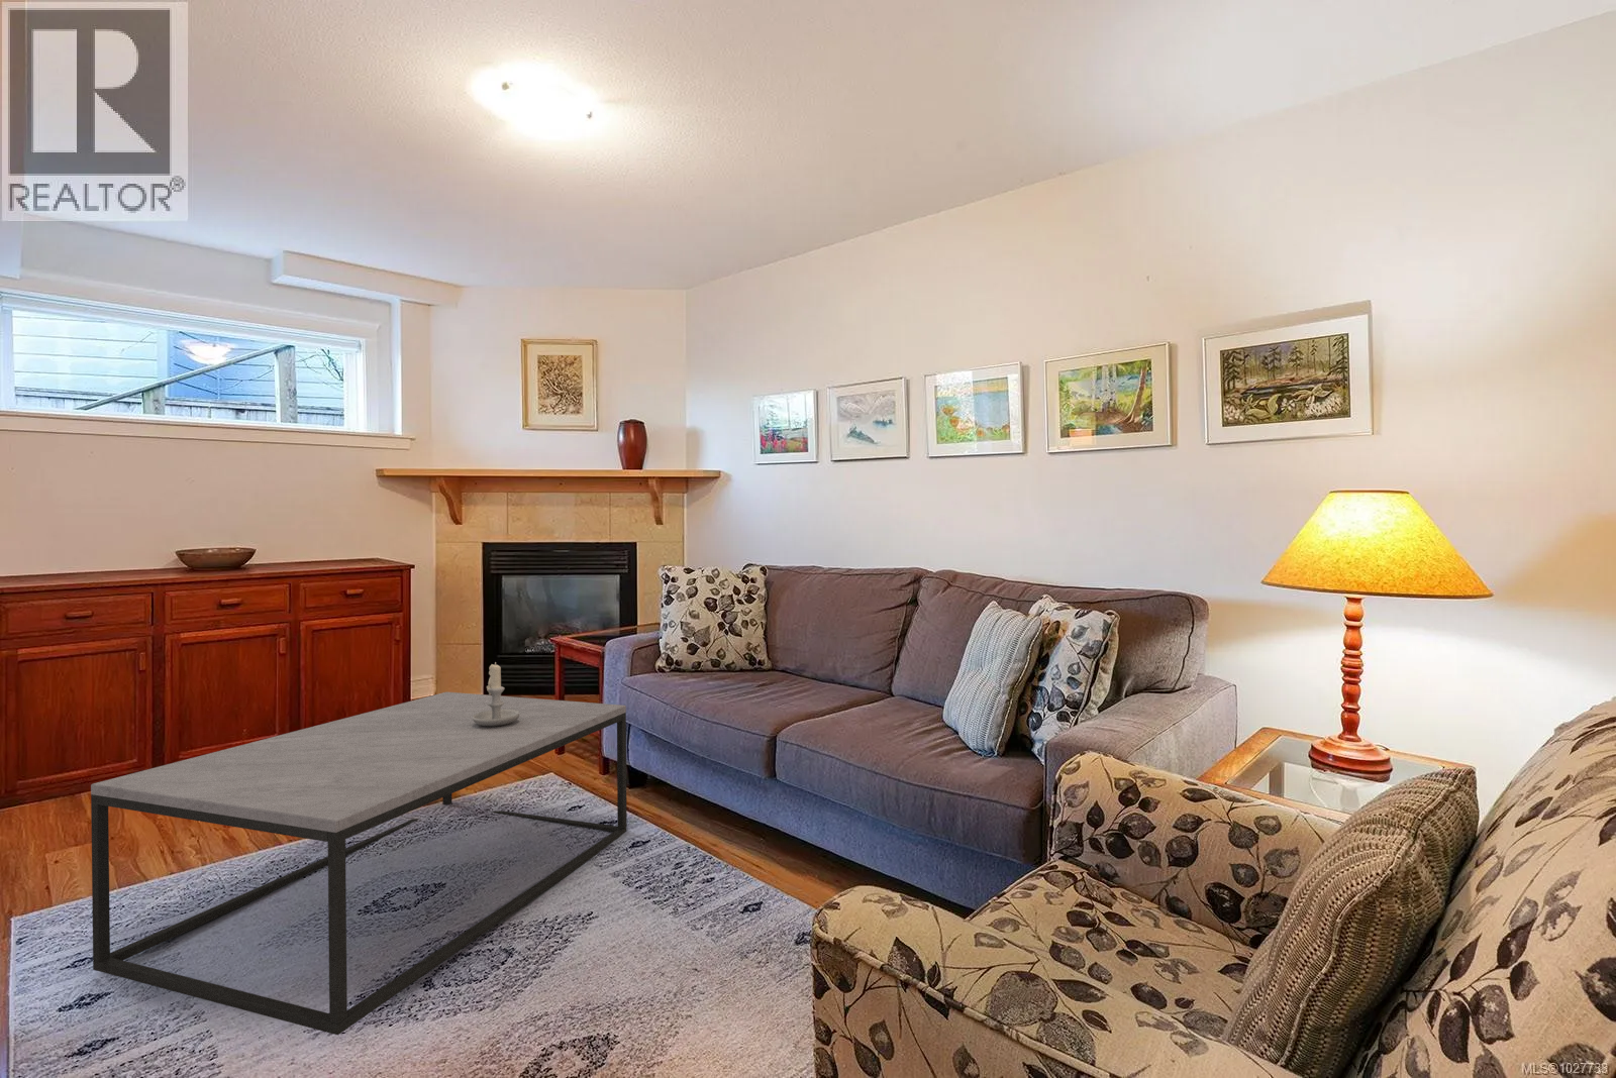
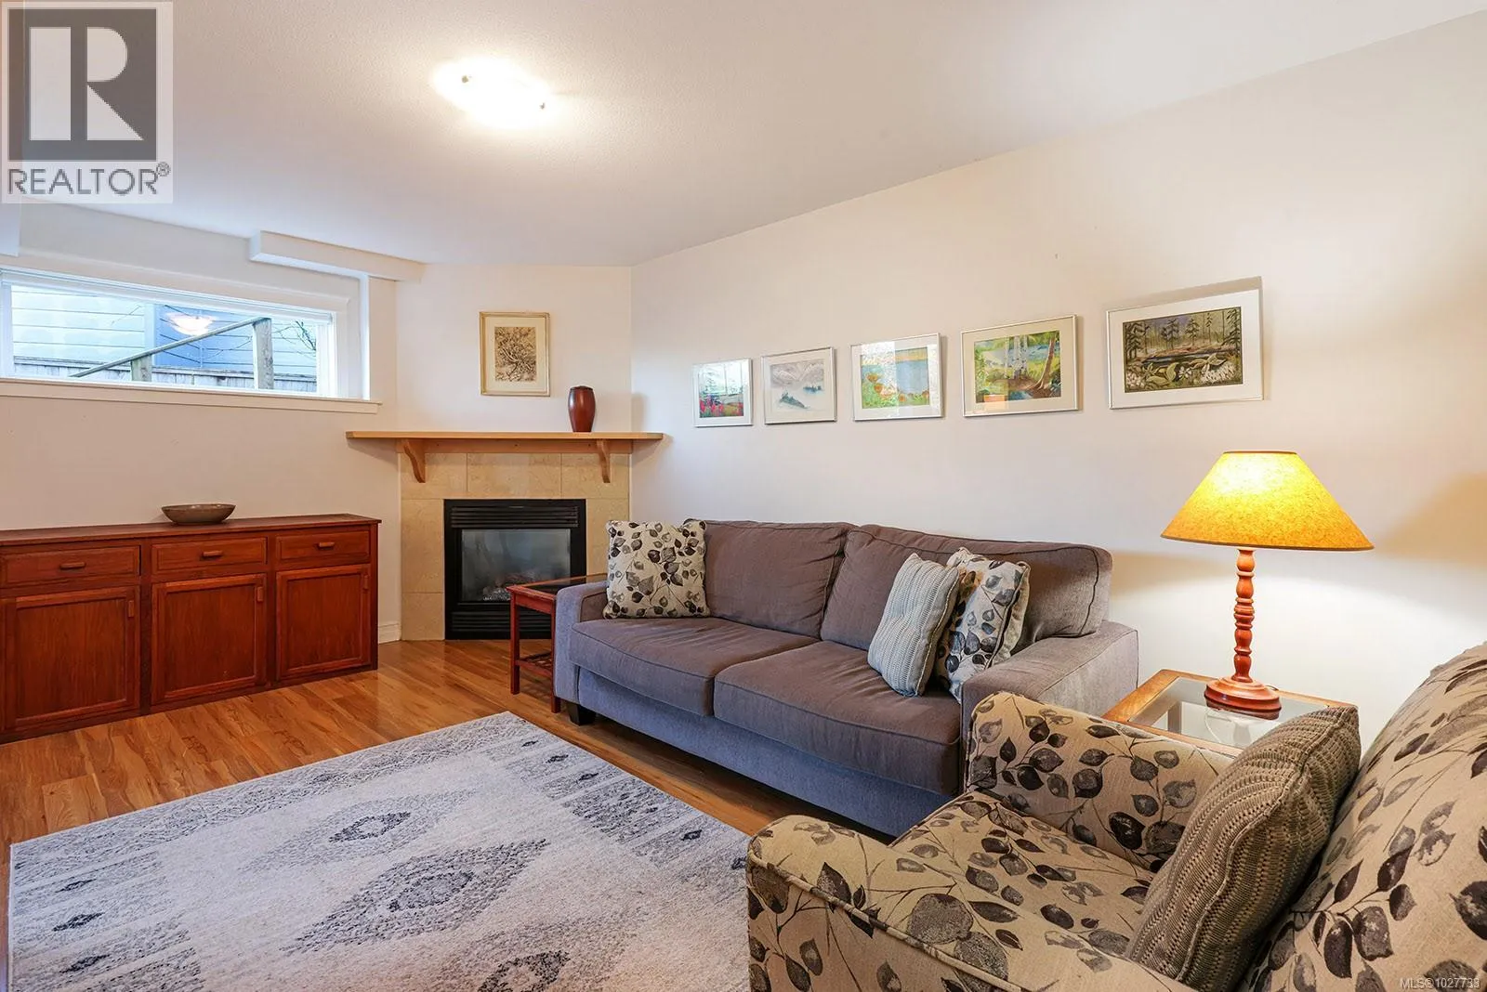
- candle [473,662,519,727]
- coffee table [90,692,628,1037]
